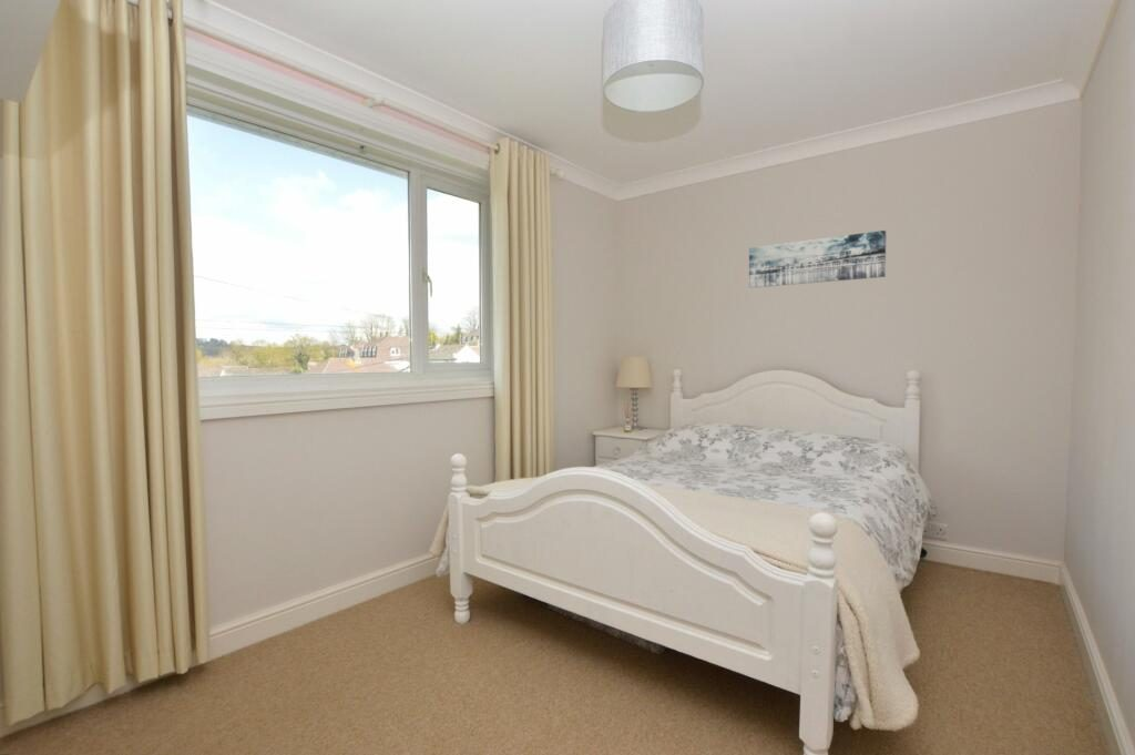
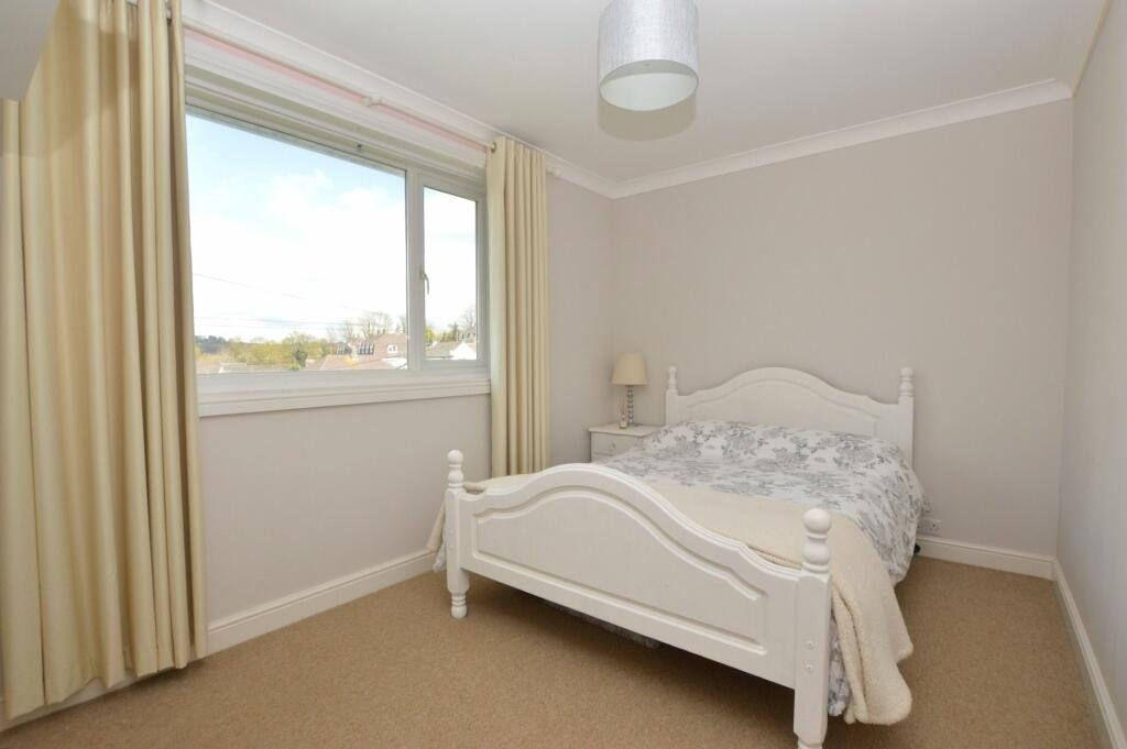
- wall art [748,229,887,289]
